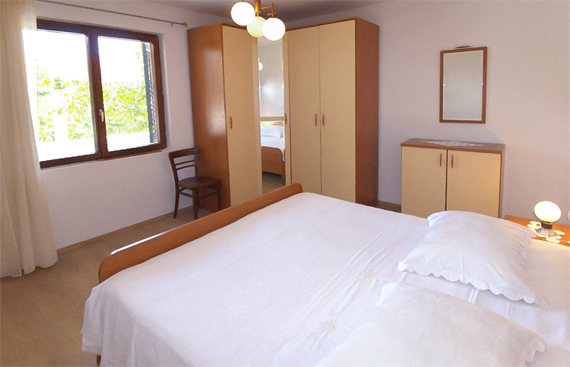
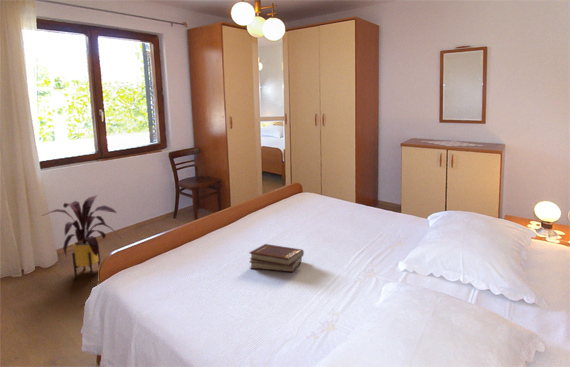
+ house plant [41,194,121,277]
+ book set [248,243,305,273]
